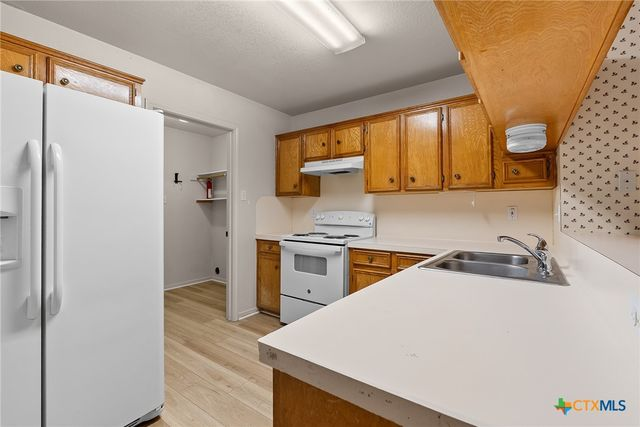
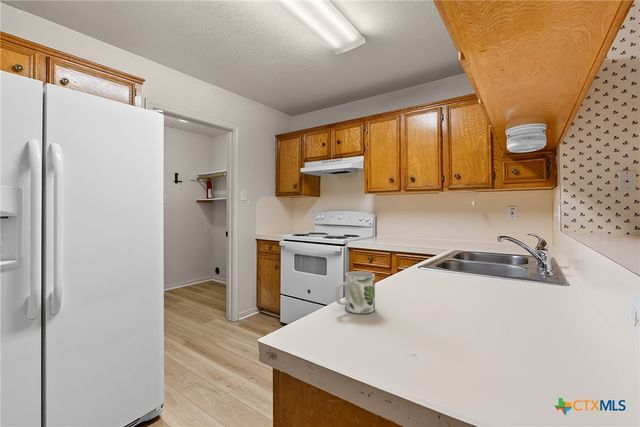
+ mug [335,270,376,315]
